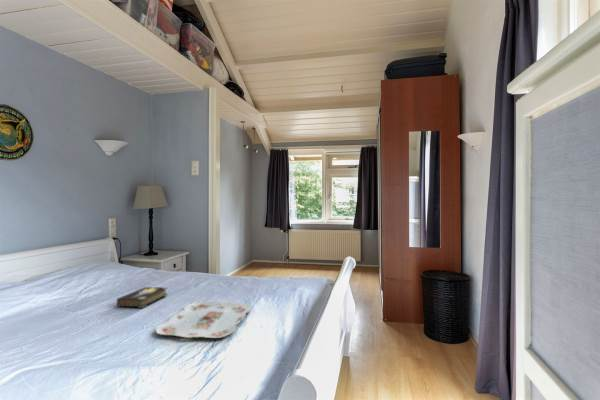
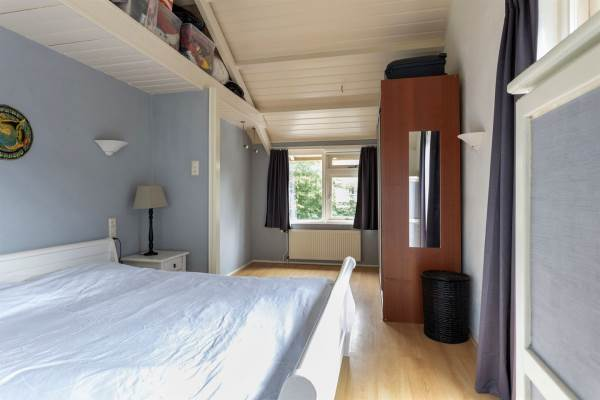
- hardback book [116,286,169,309]
- serving tray [155,300,253,339]
